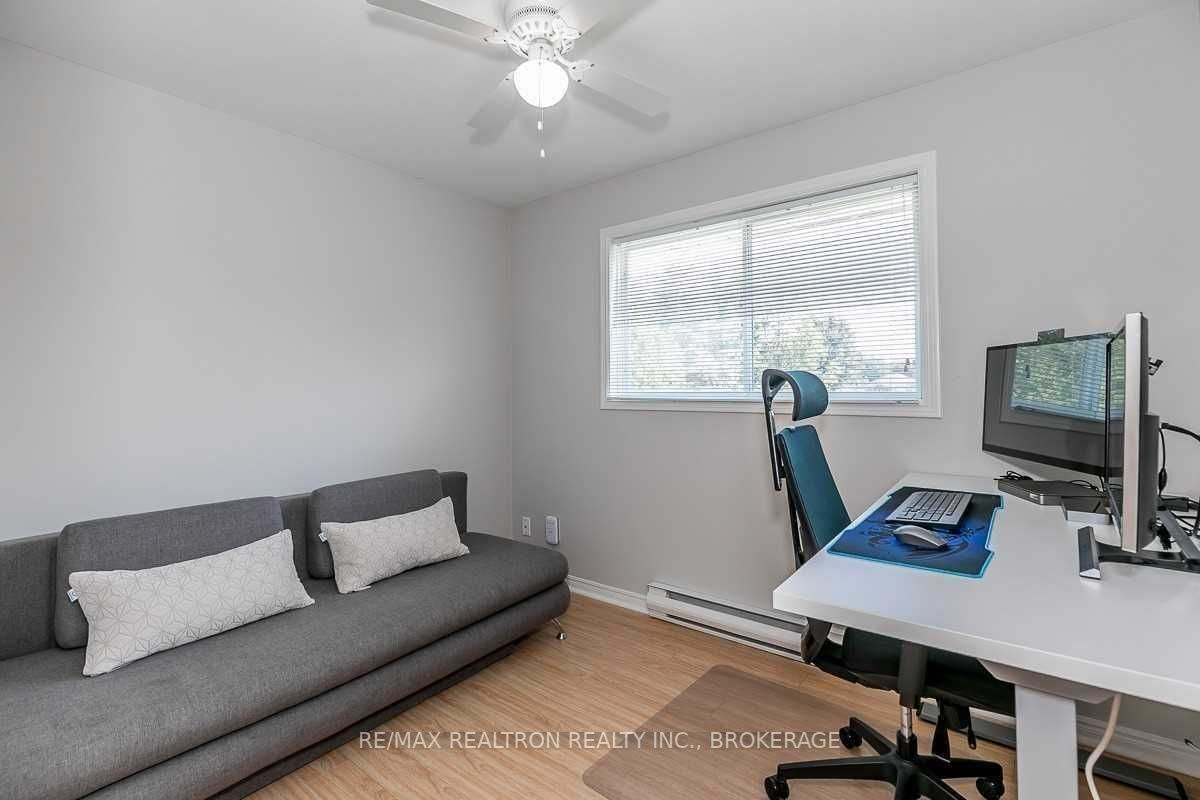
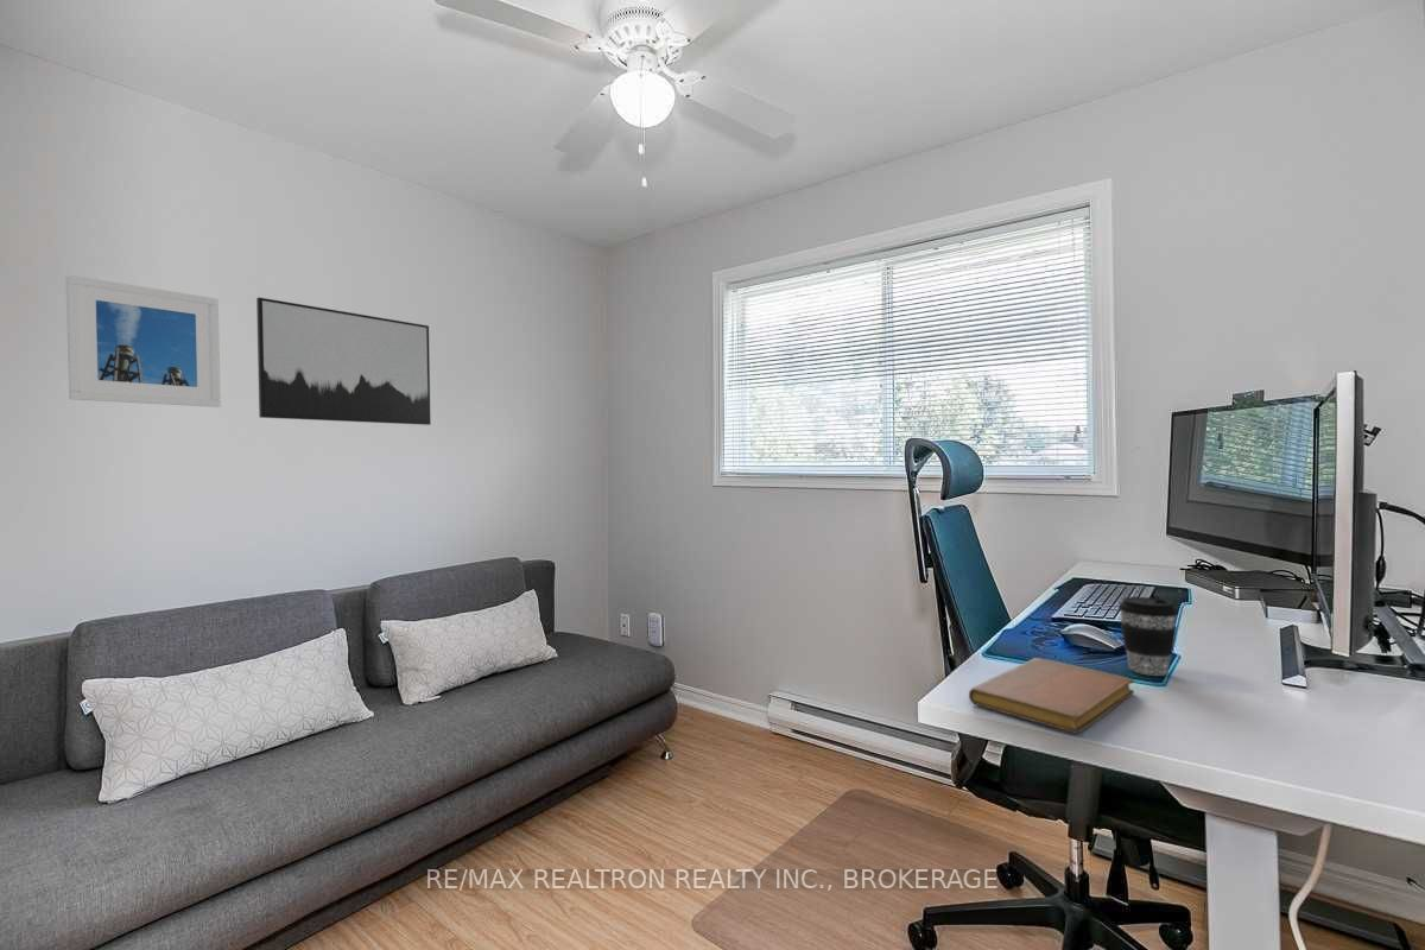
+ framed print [65,274,222,408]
+ wall art [255,297,432,426]
+ notebook [968,657,1135,734]
+ coffee cup [1117,596,1179,677]
